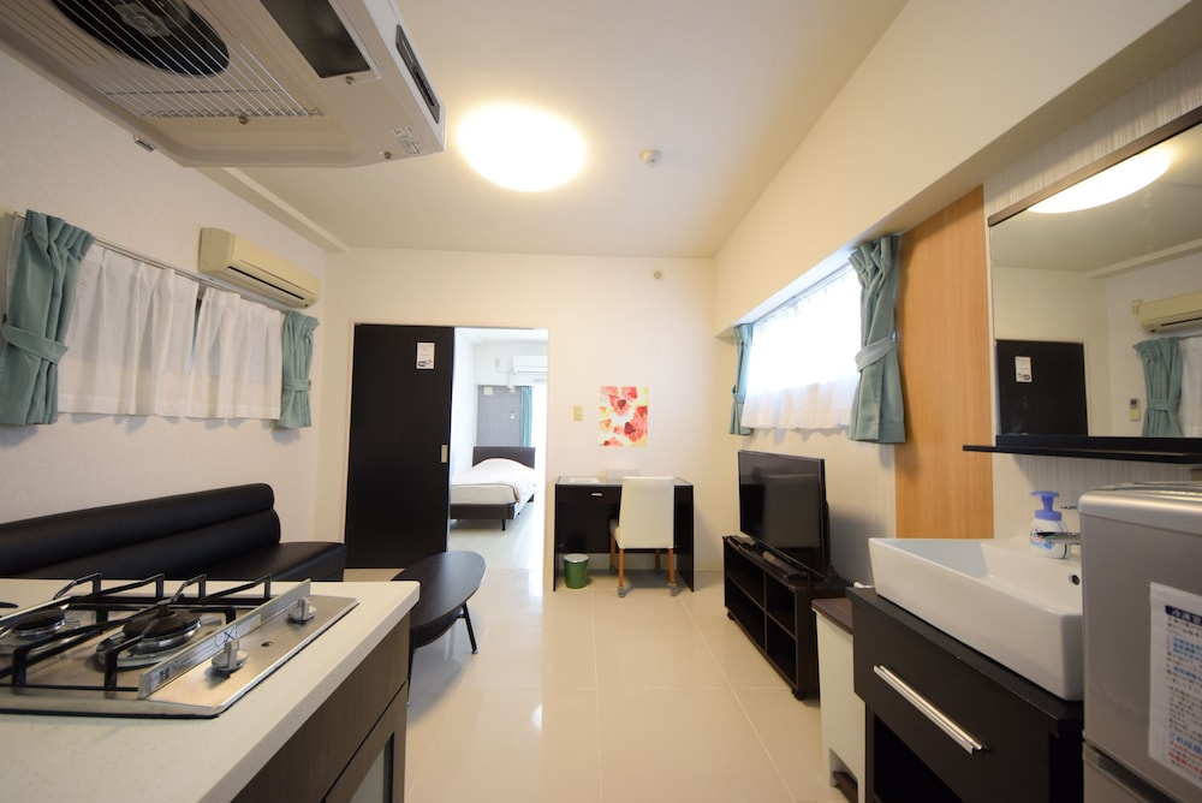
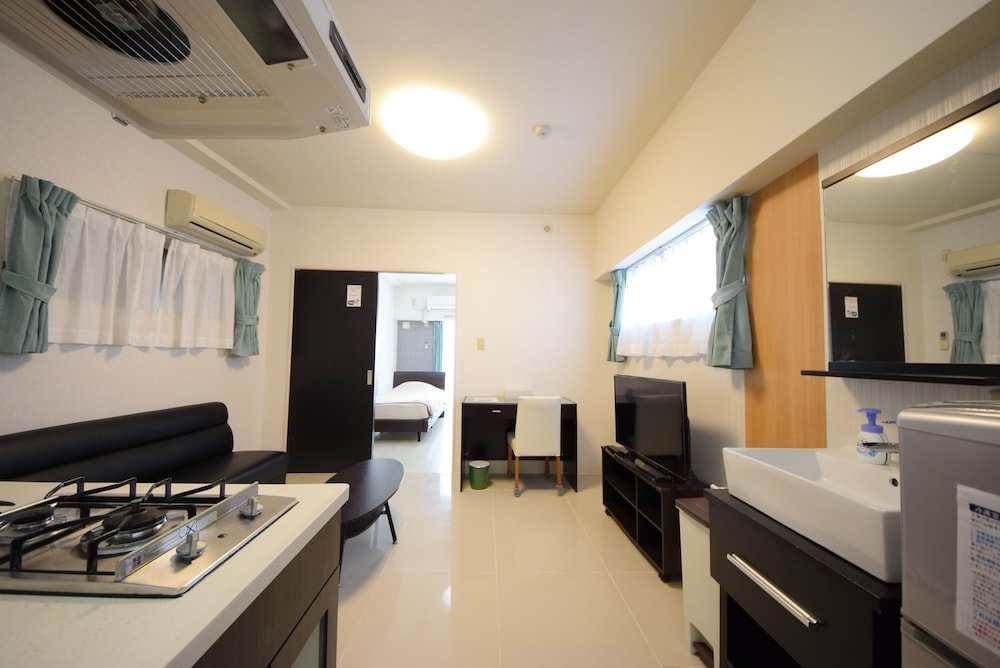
- wall art [599,385,649,447]
